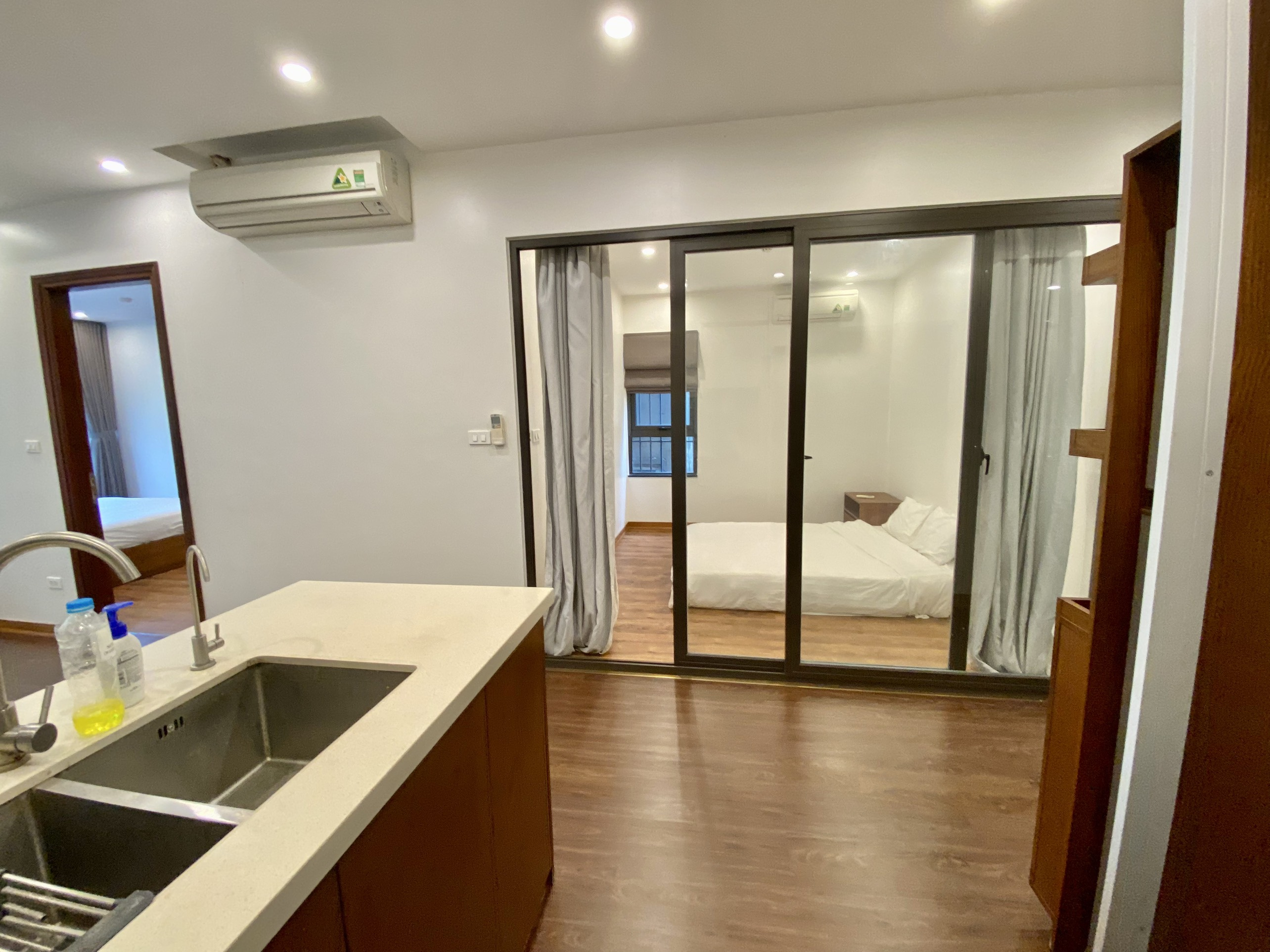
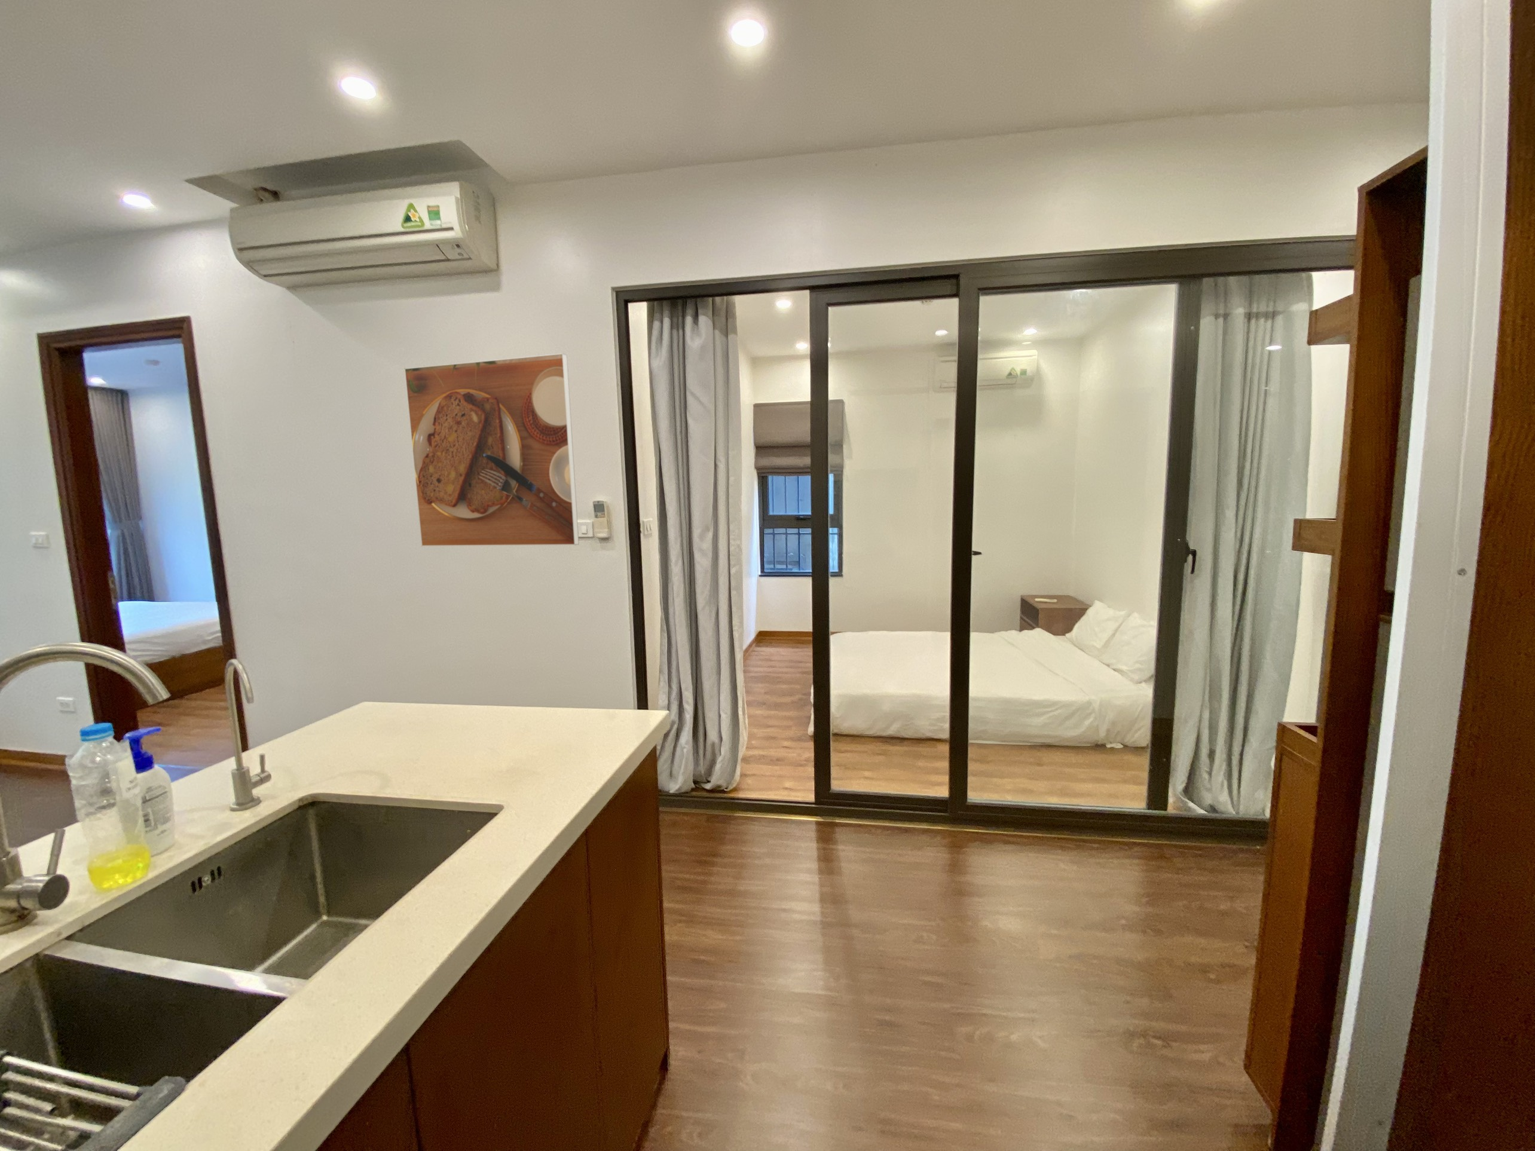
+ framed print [404,353,580,546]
